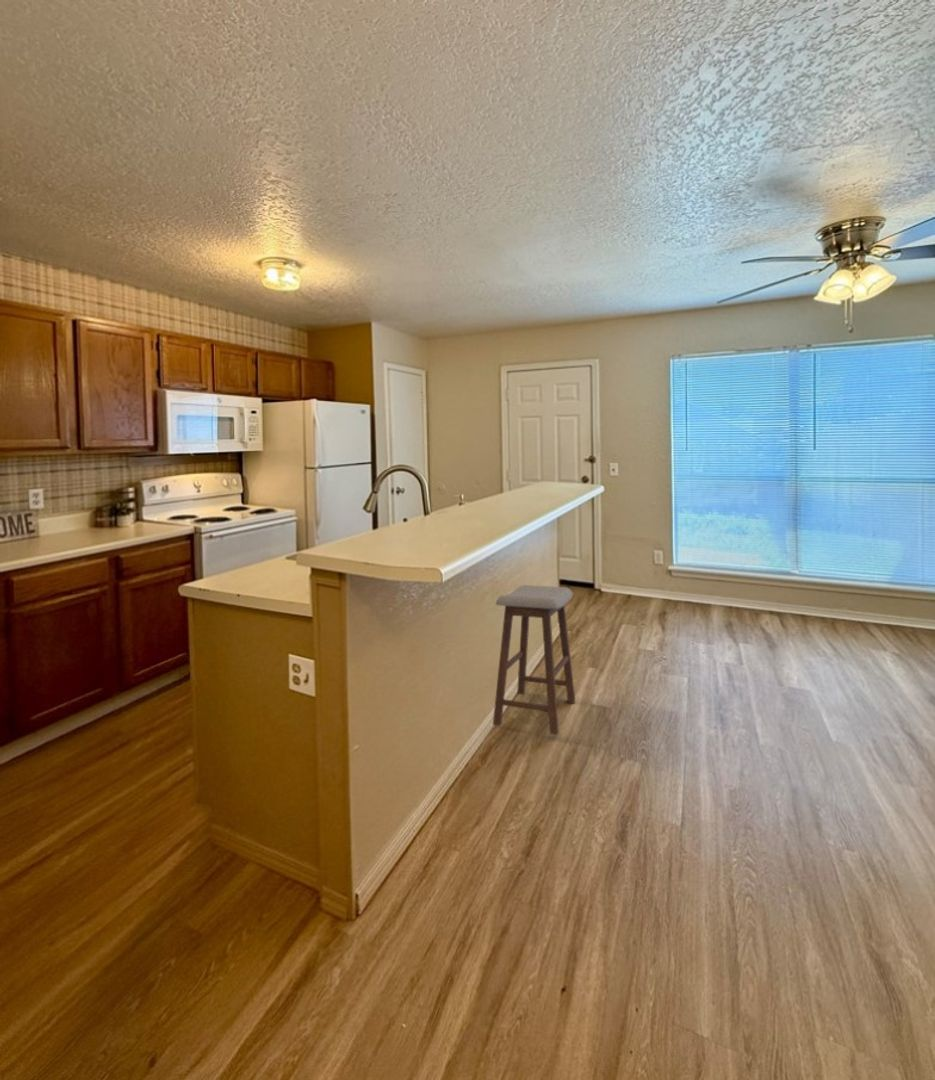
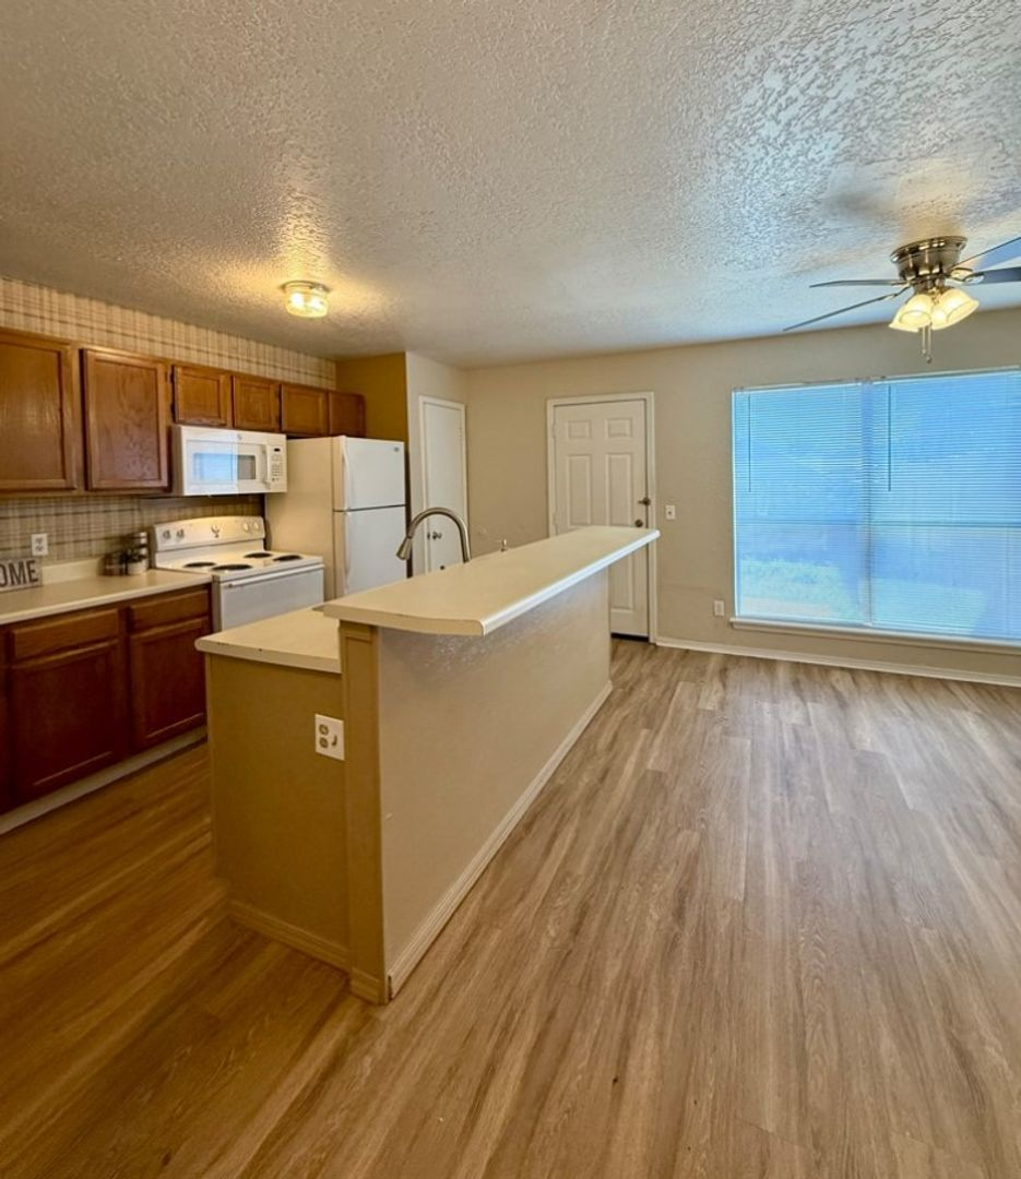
- bar stool [492,584,577,736]
